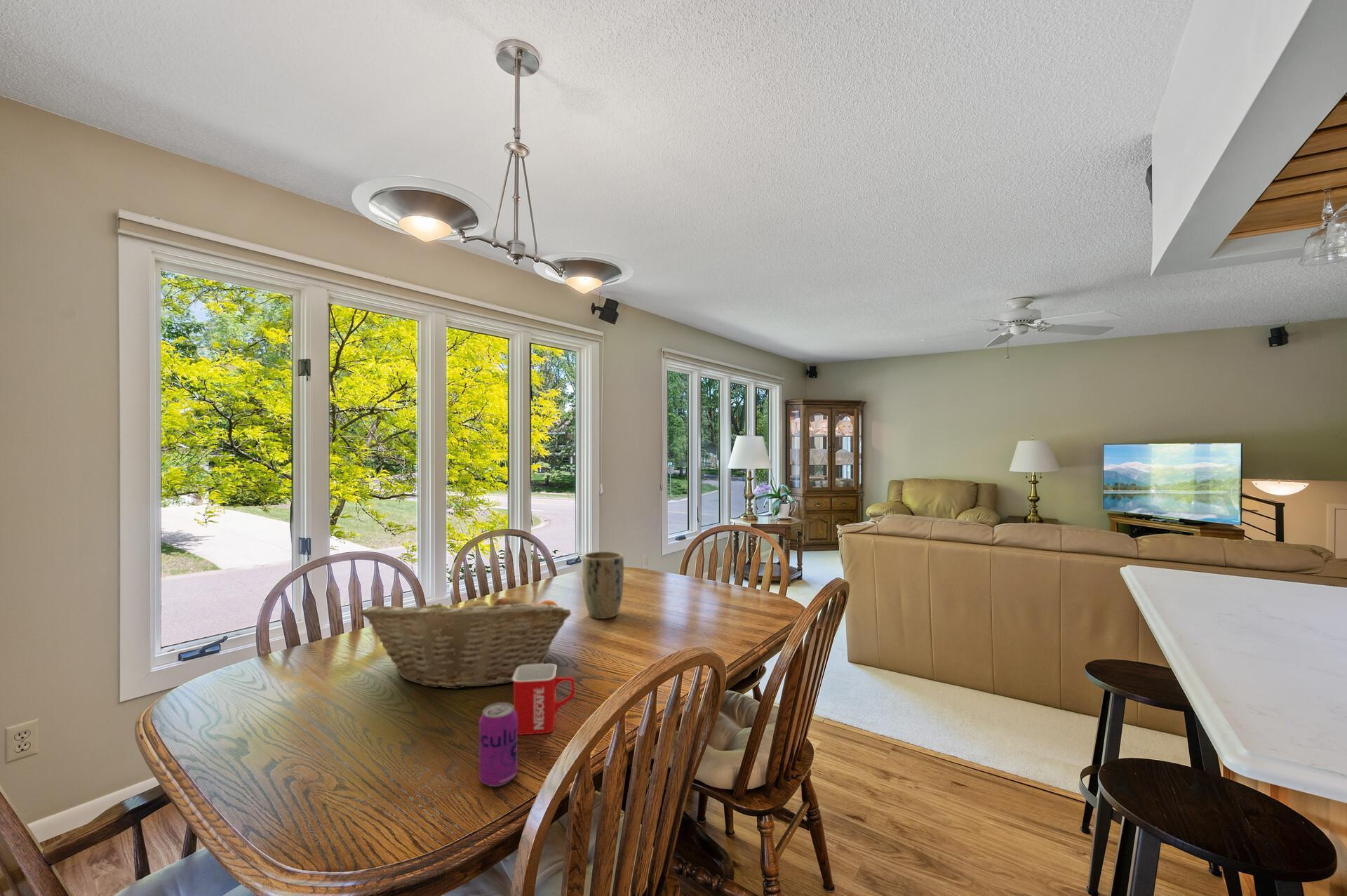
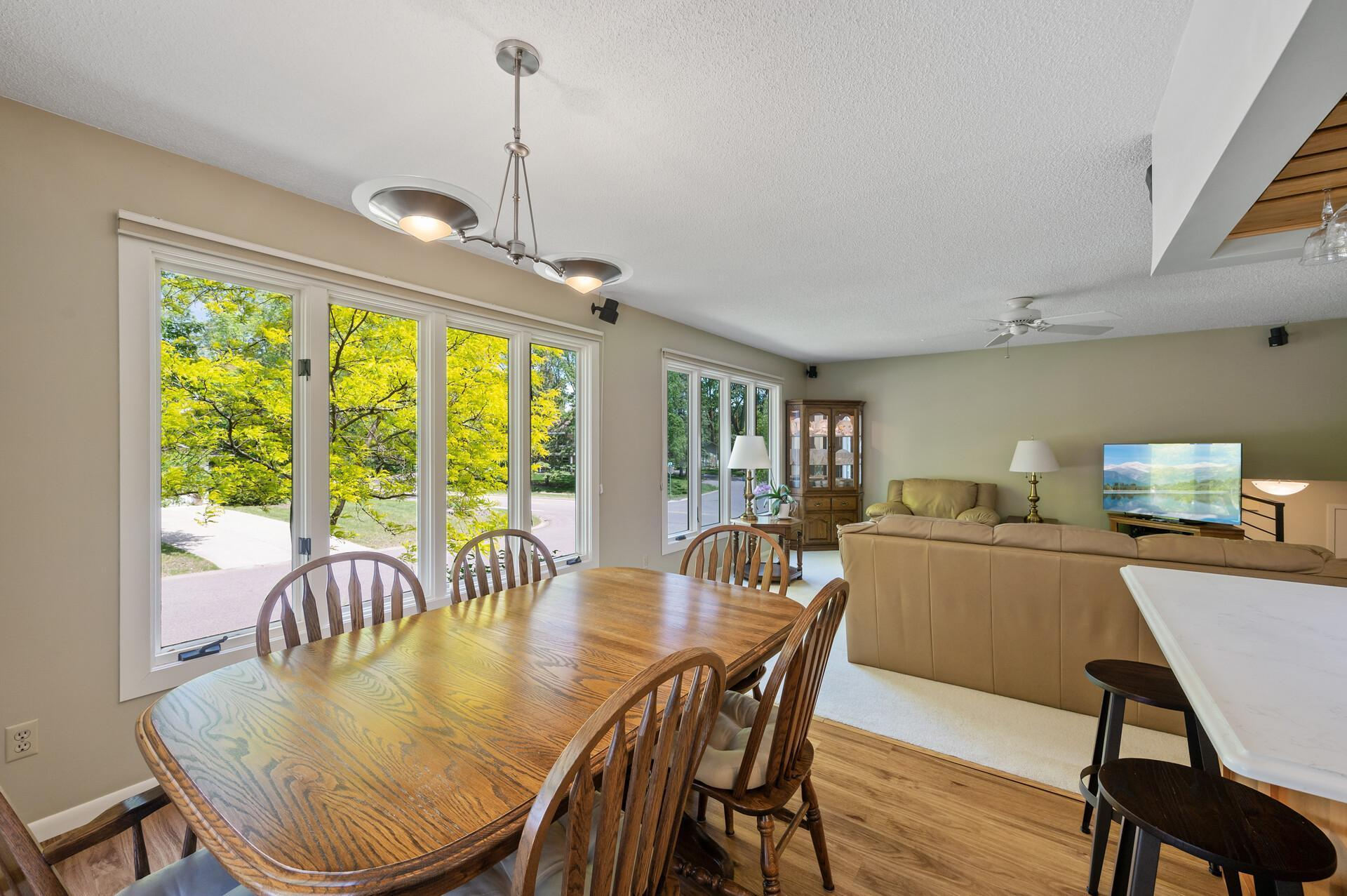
- beverage can [478,702,518,787]
- plant pot [582,551,624,620]
- mug [512,663,575,736]
- fruit basket [359,589,572,690]
